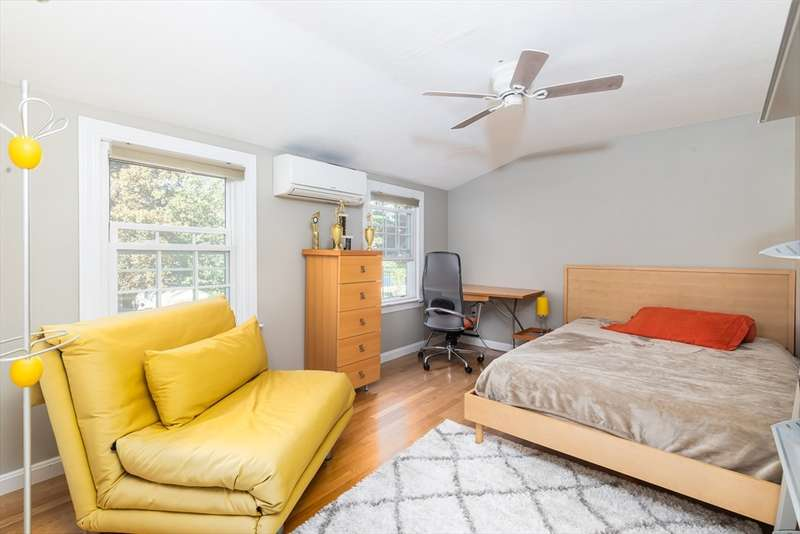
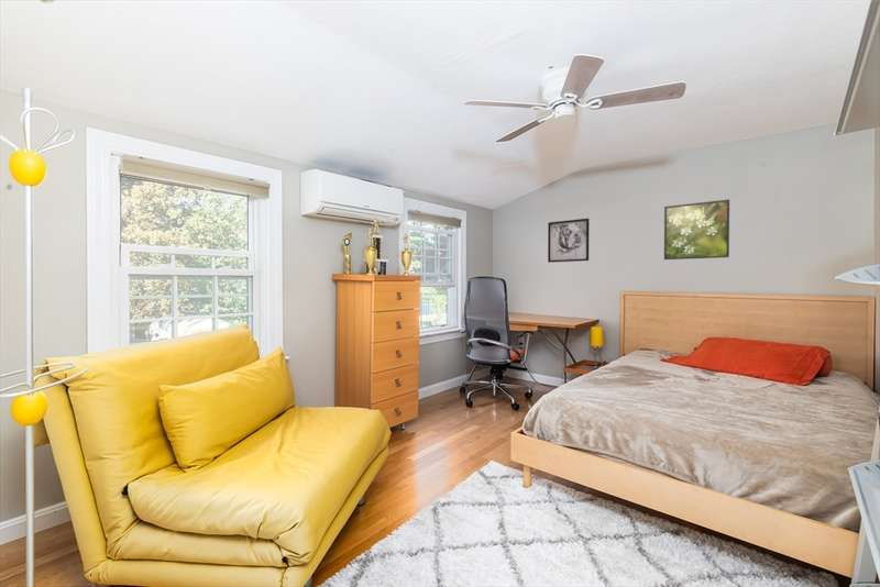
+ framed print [663,199,730,261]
+ wall art [547,218,591,264]
